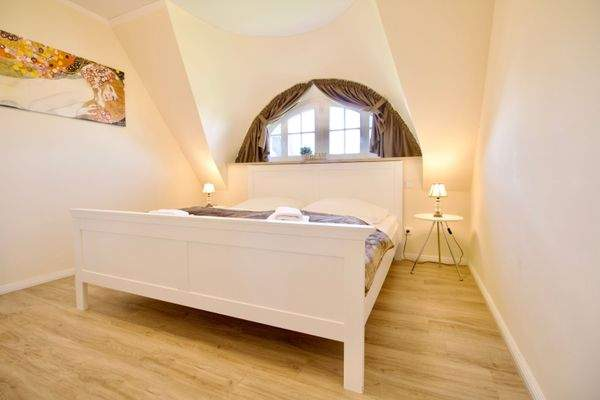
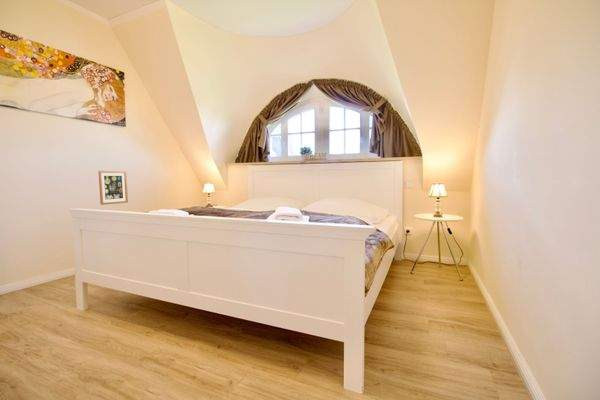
+ wall art [98,170,129,206]
